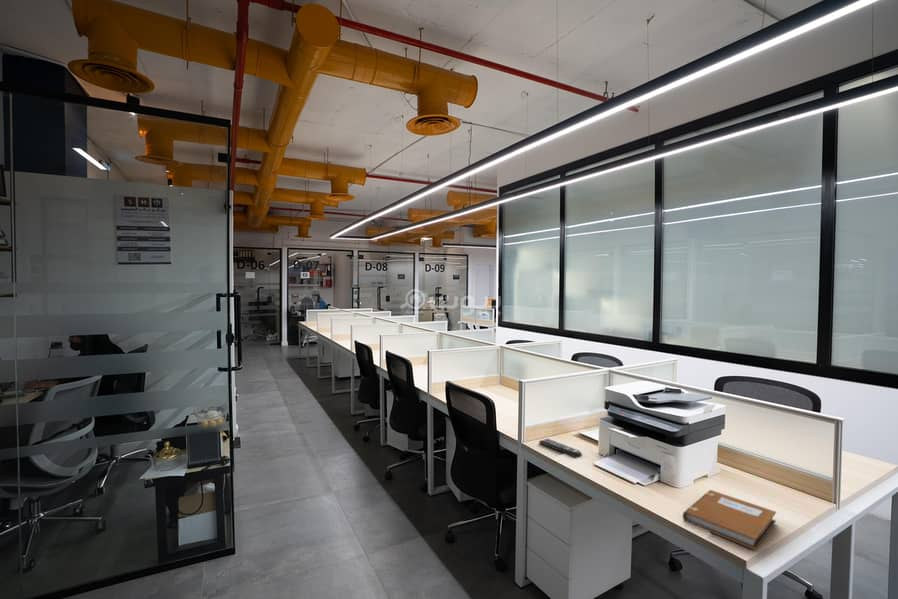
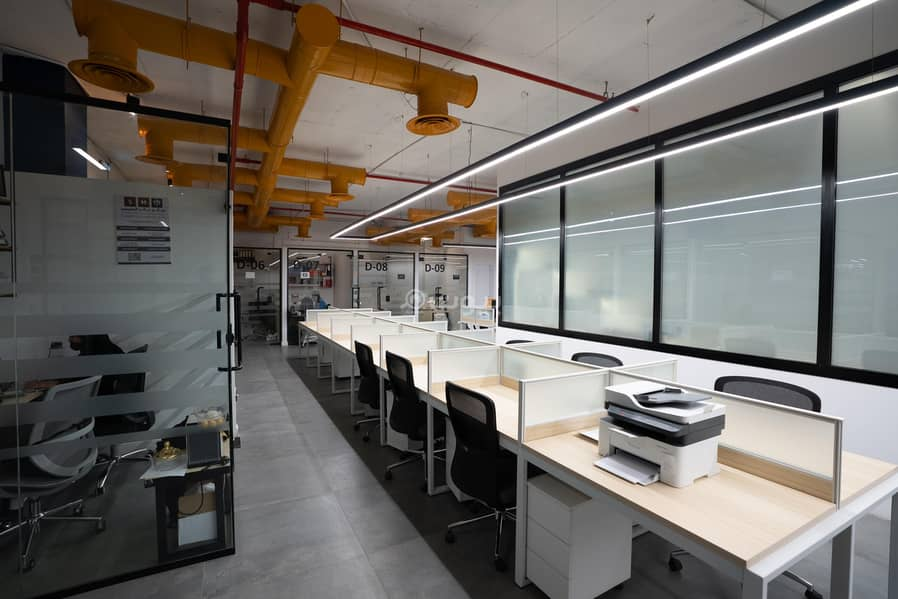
- notebook [682,489,777,551]
- remote control [538,438,583,459]
